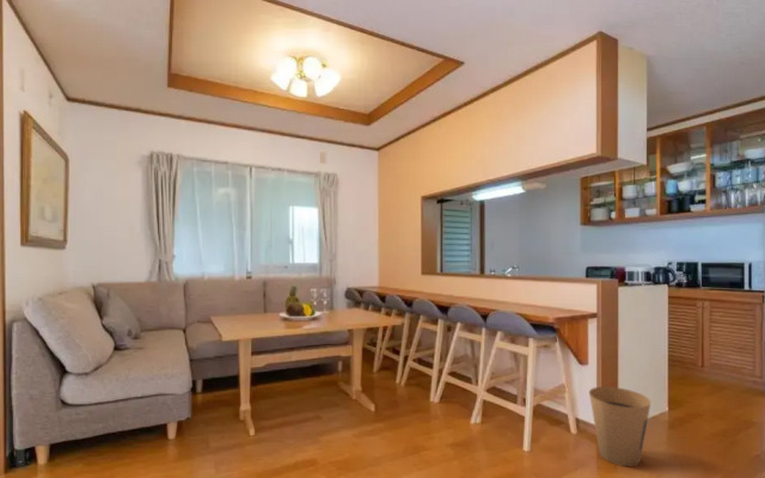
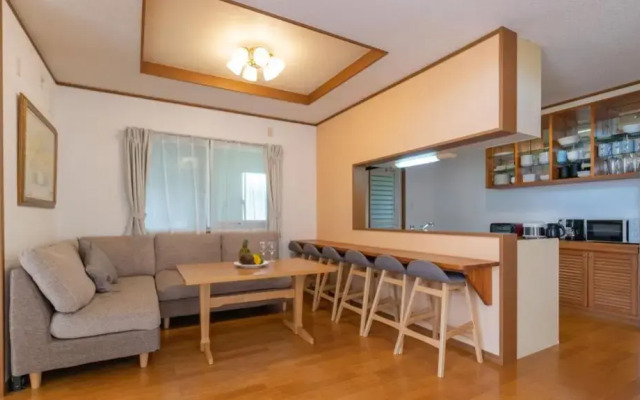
- trash can [588,386,651,467]
